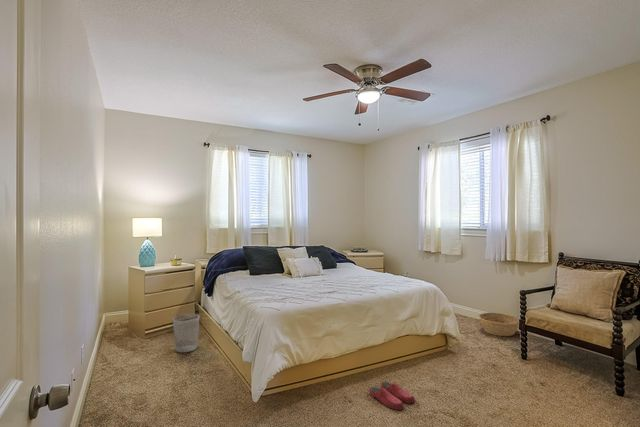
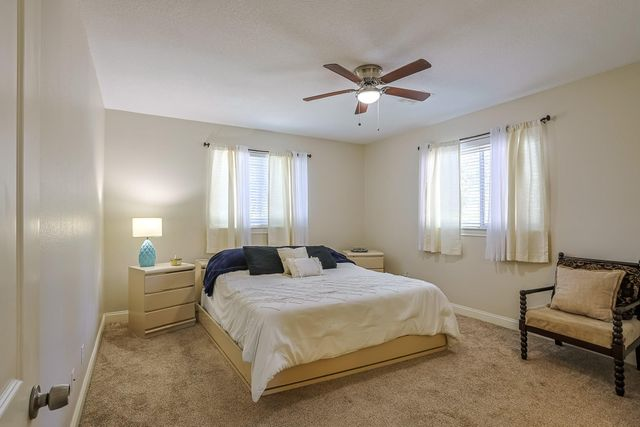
- basket [478,312,520,337]
- slippers [369,381,416,411]
- wastebasket [172,313,201,353]
